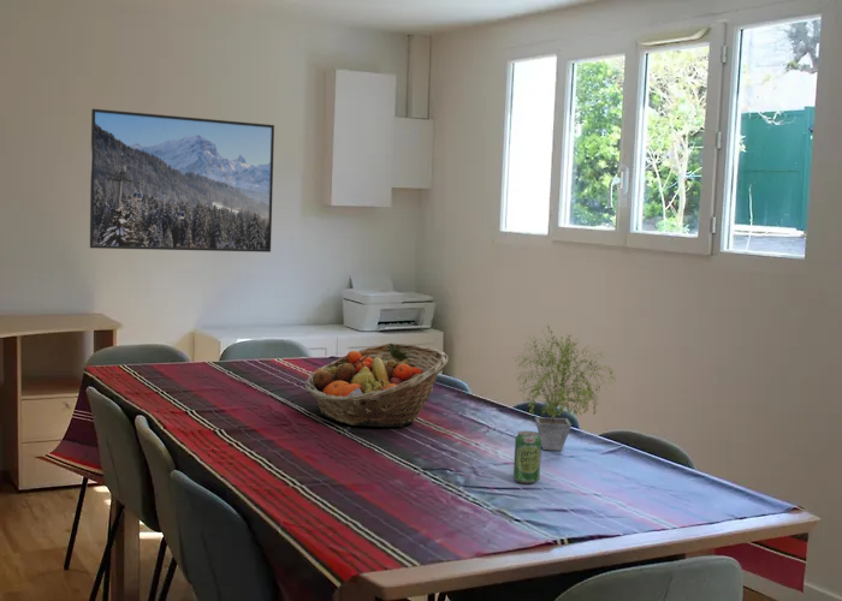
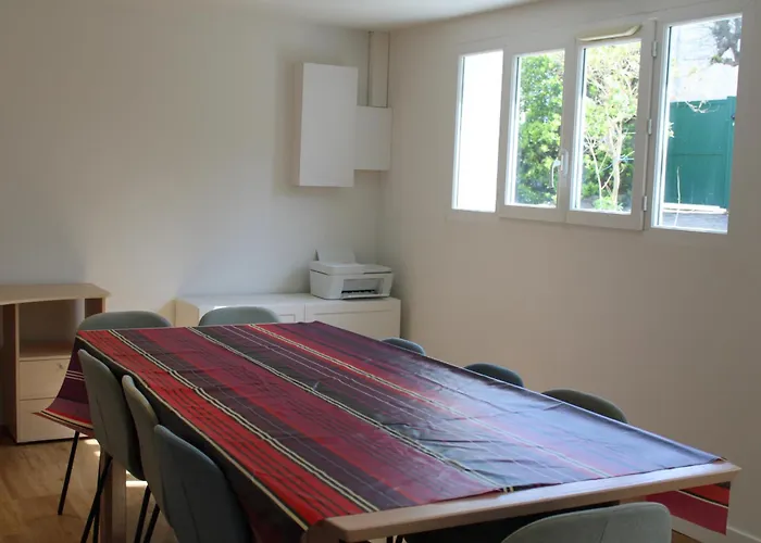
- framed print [89,108,275,254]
- fruit basket [304,343,449,428]
- potted plant [511,323,622,452]
- beverage can [512,430,542,484]
